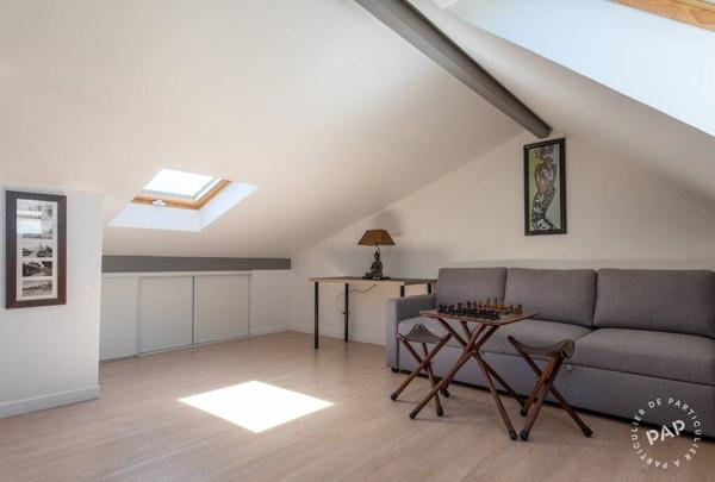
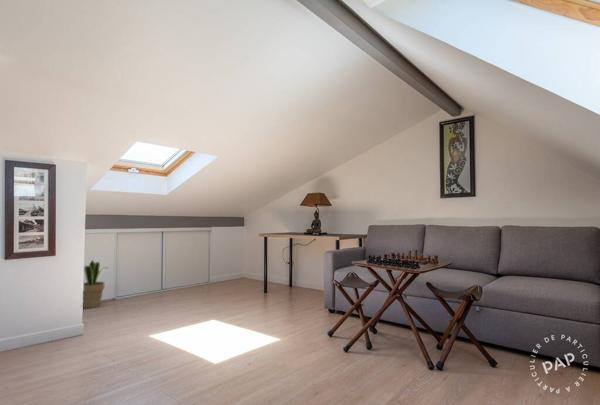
+ potted plant [82,259,110,309]
